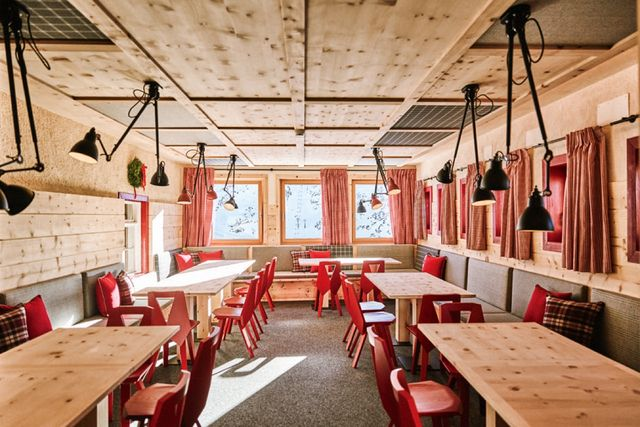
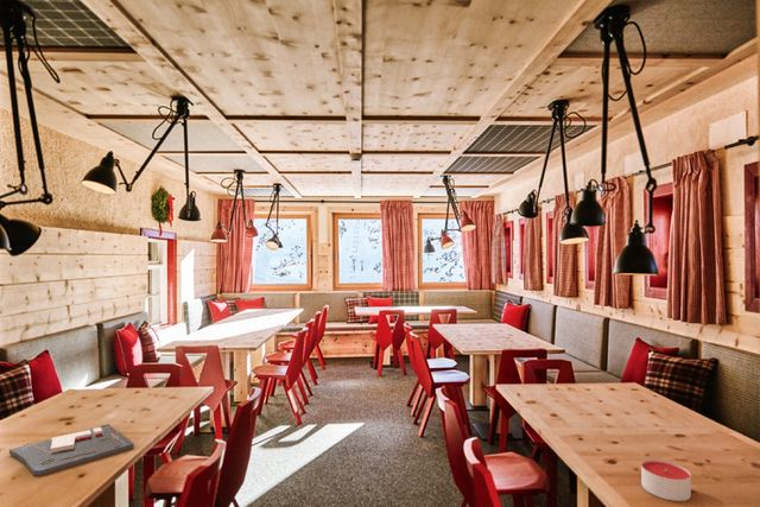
+ board game [8,423,135,477]
+ candle [640,458,692,502]
